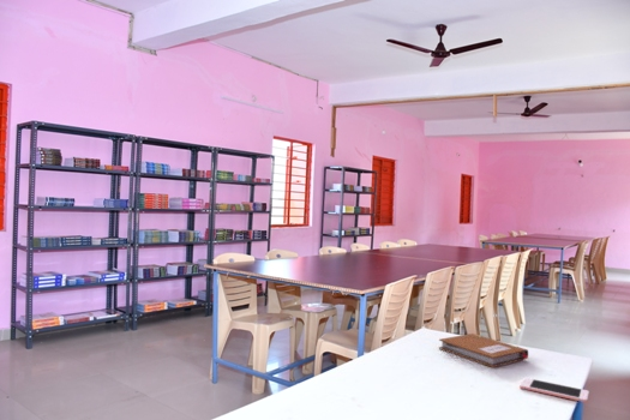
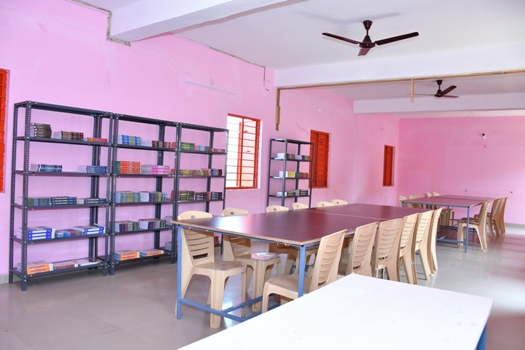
- cell phone [518,377,590,403]
- notebook [438,332,529,368]
